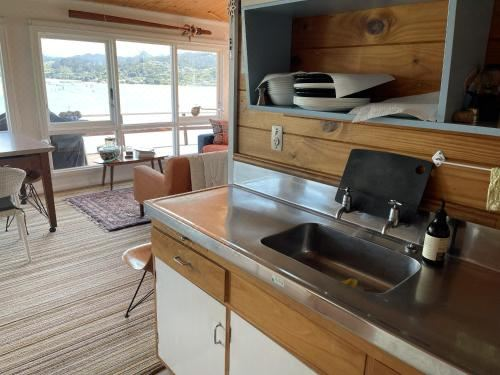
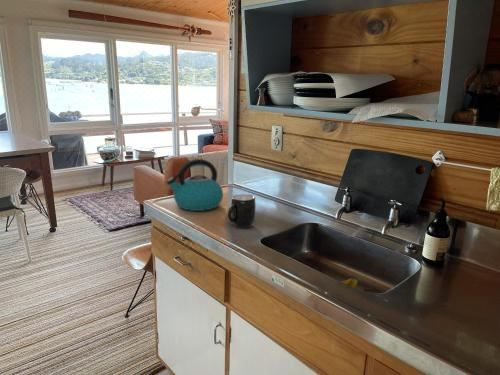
+ kettle [166,158,224,212]
+ mug [227,194,257,229]
